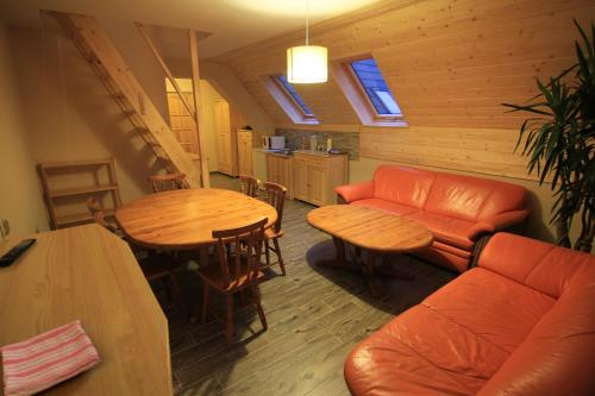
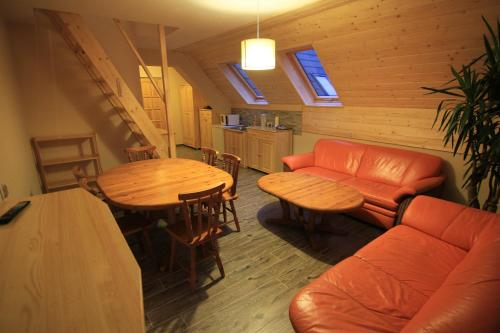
- dish towel [0,319,102,396]
